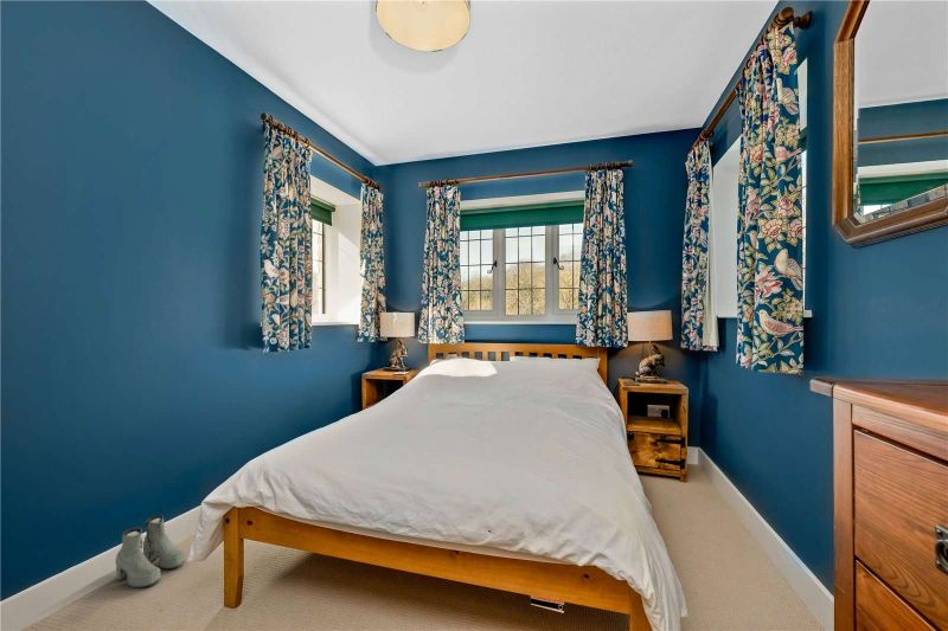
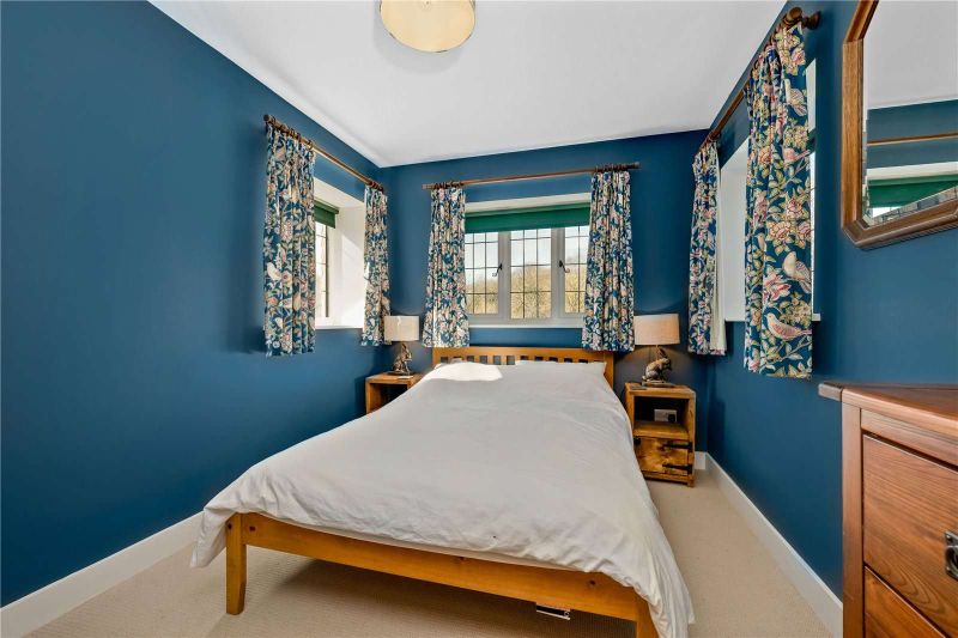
- boots [115,515,186,588]
